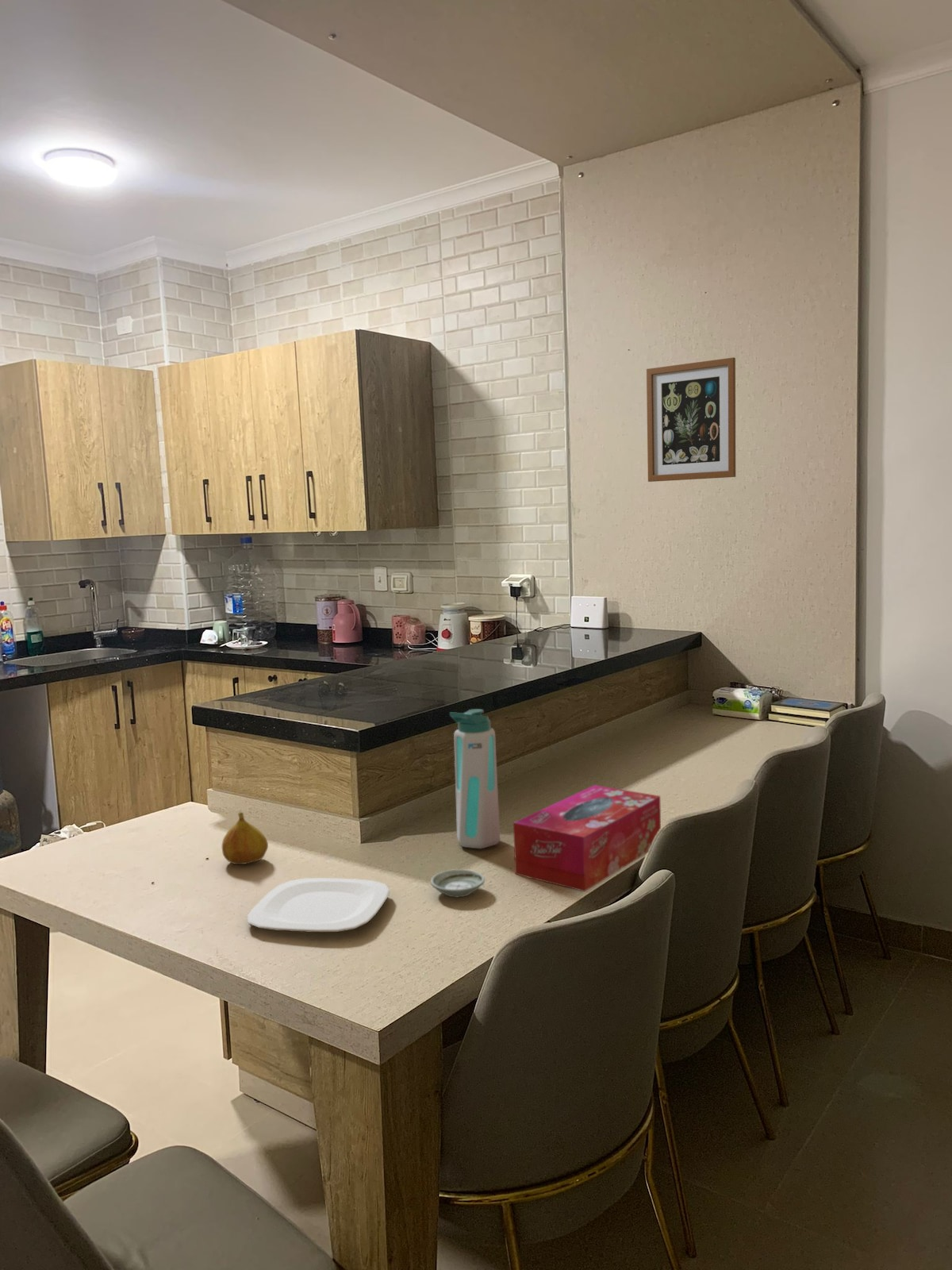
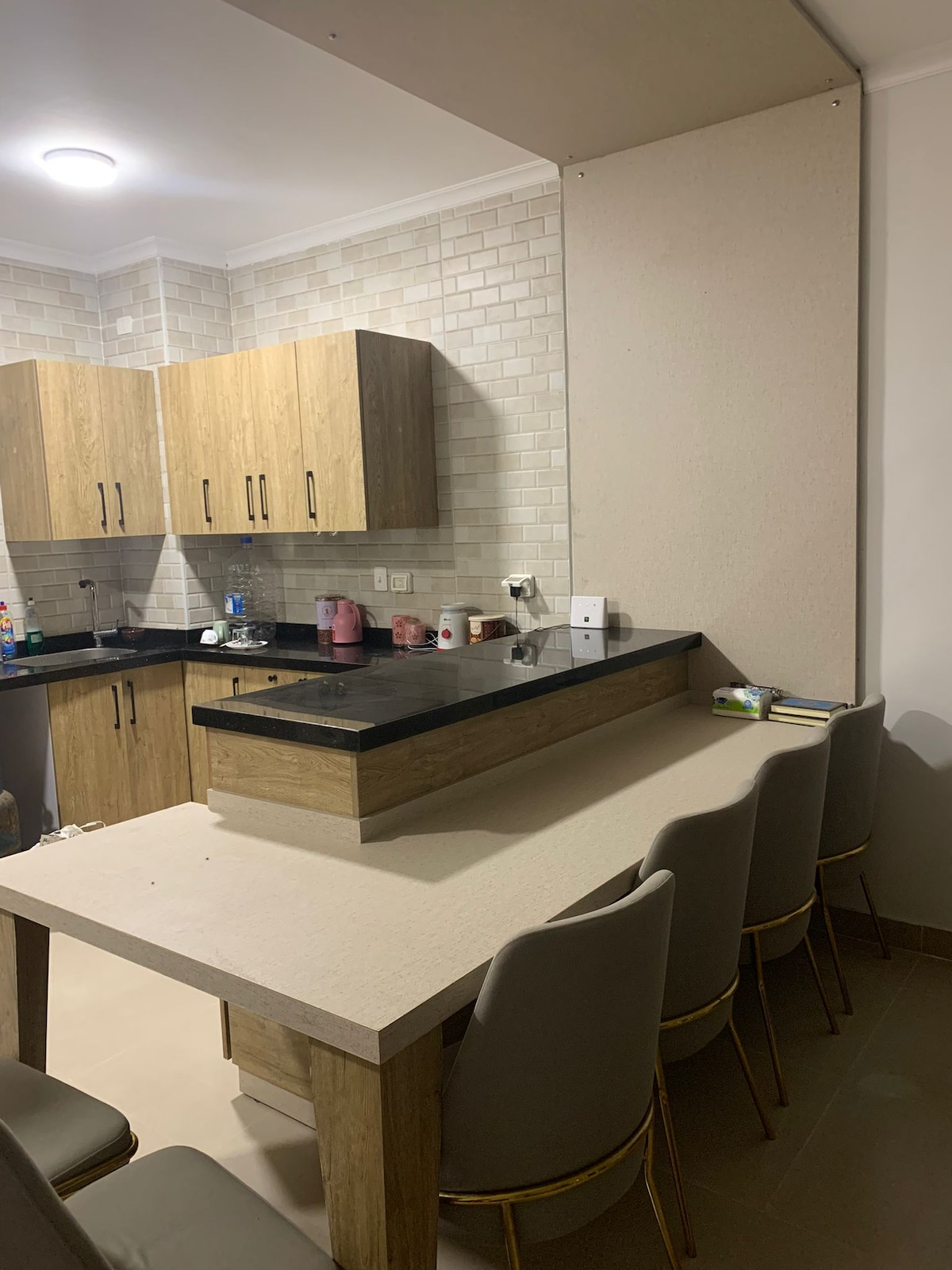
- fruit [221,811,269,865]
- tissue box [512,784,662,892]
- wall art [646,356,736,483]
- plate [246,877,390,933]
- saucer [430,868,486,898]
- water bottle [449,708,501,849]
